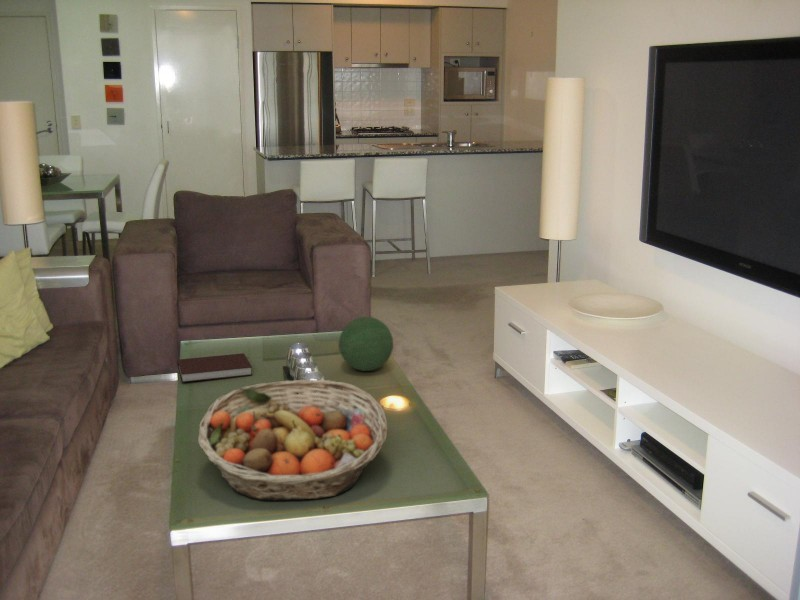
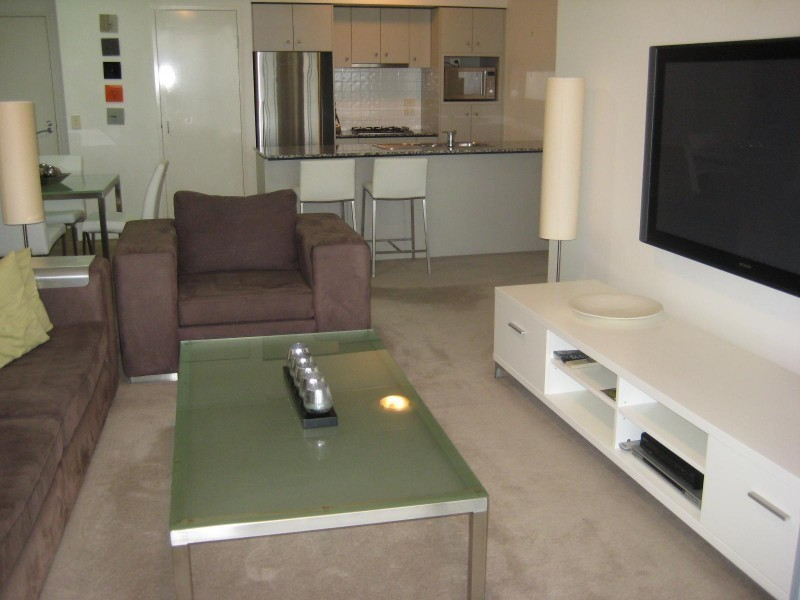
- decorative orb [338,316,394,372]
- fruit basket [197,378,389,501]
- notebook [176,352,253,383]
